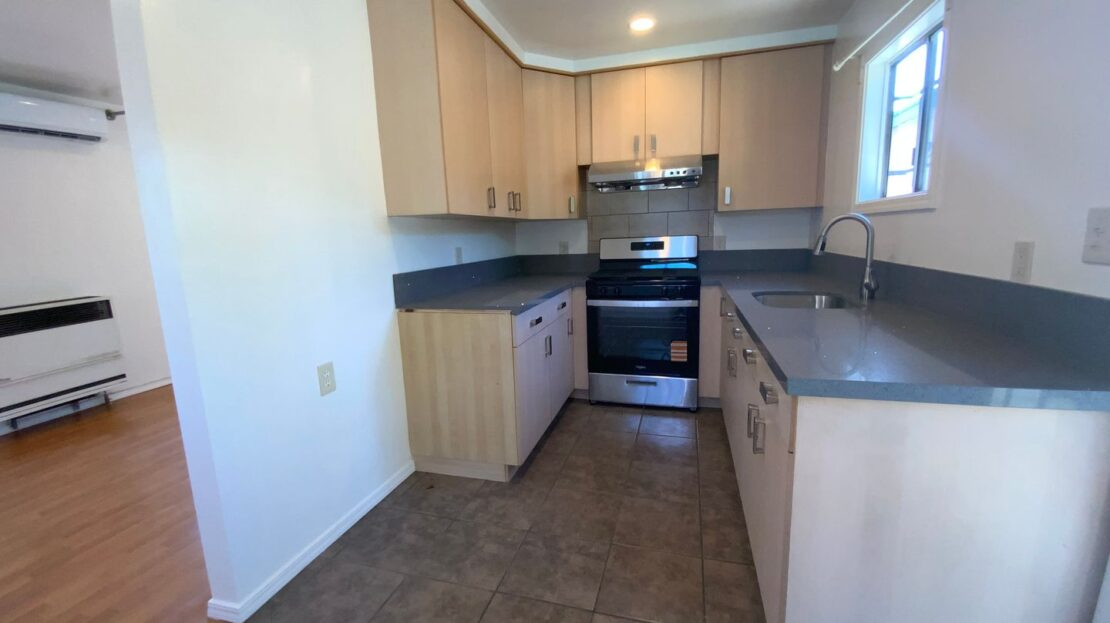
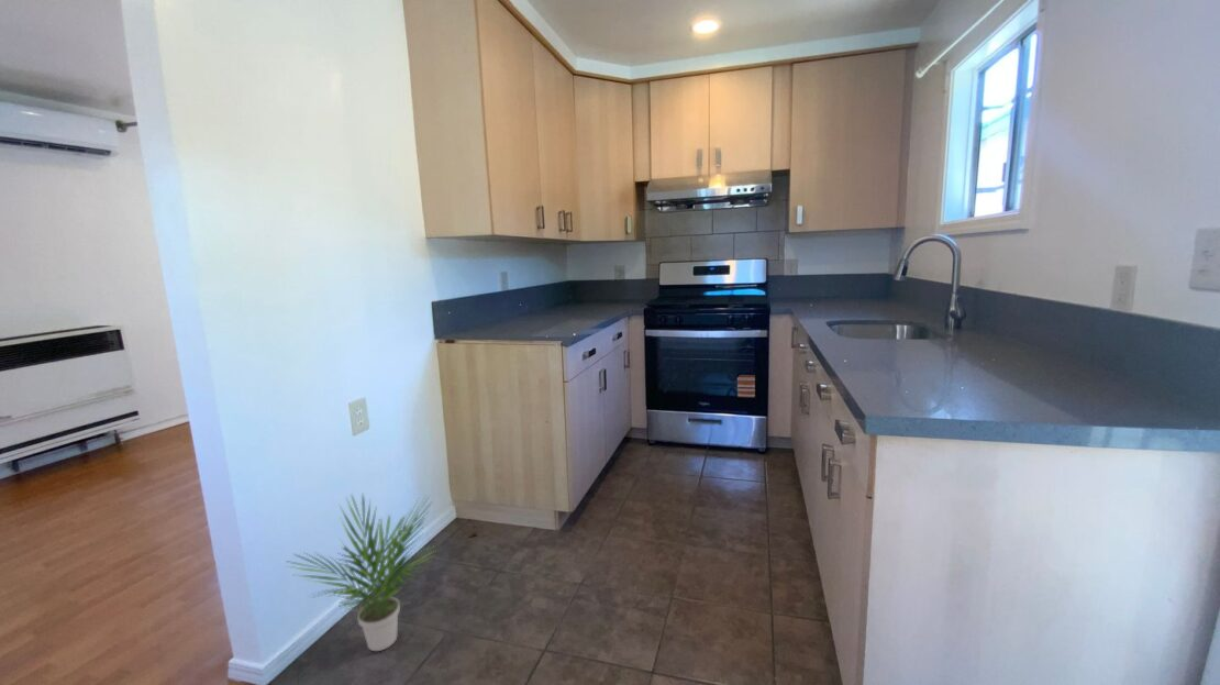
+ potted plant [287,493,439,652]
